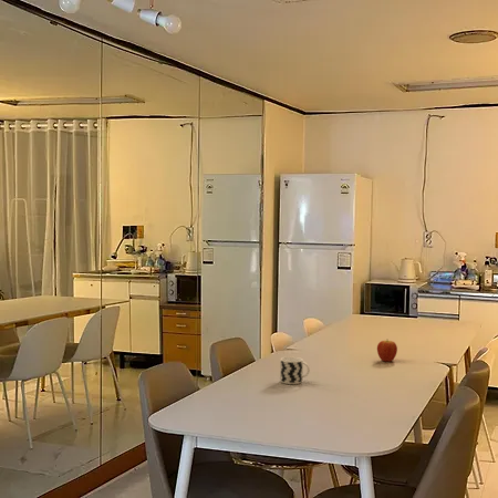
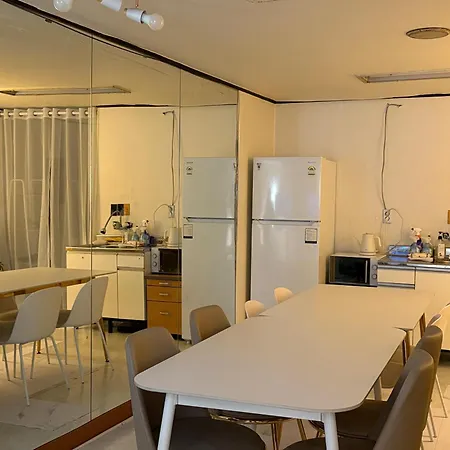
- cup [279,356,311,385]
- fruit [376,340,398,363]
